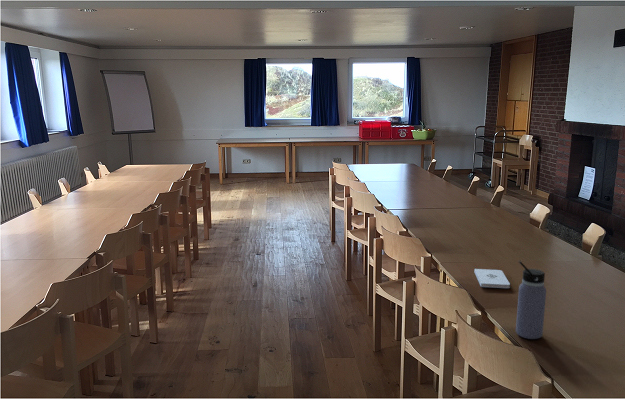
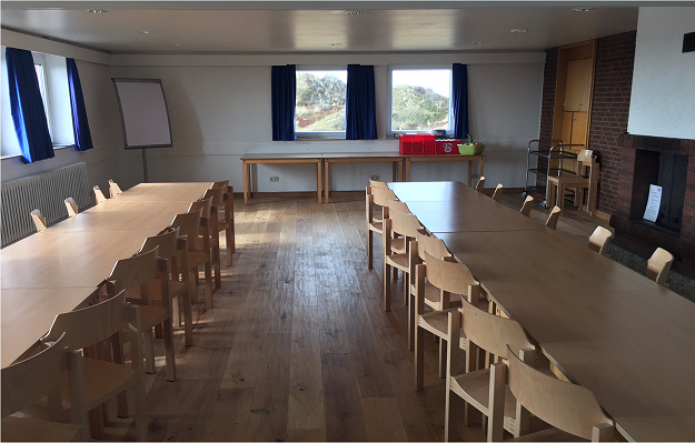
- water bottle [515,260,547,340]
- notepad [473,268,511,289]
